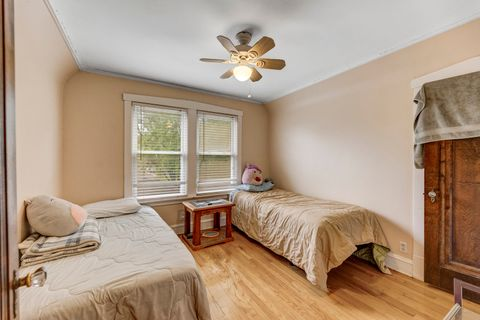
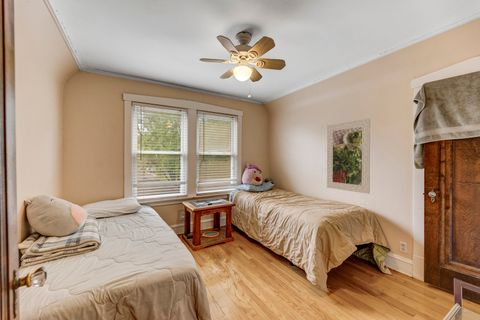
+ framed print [326,118,371,195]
